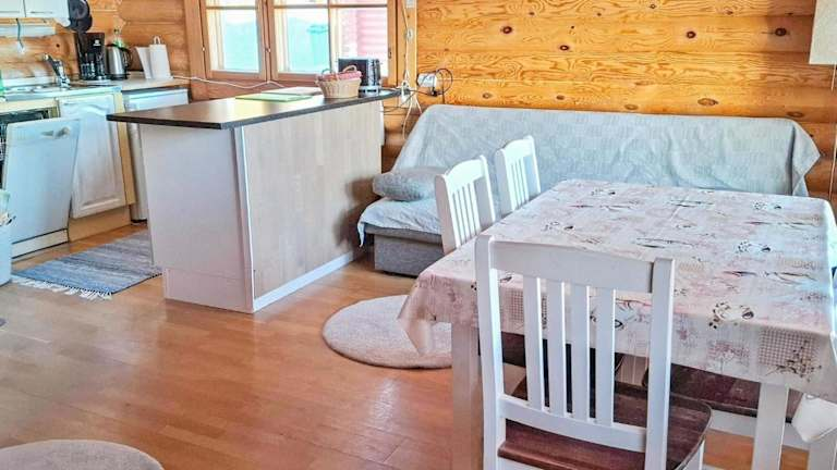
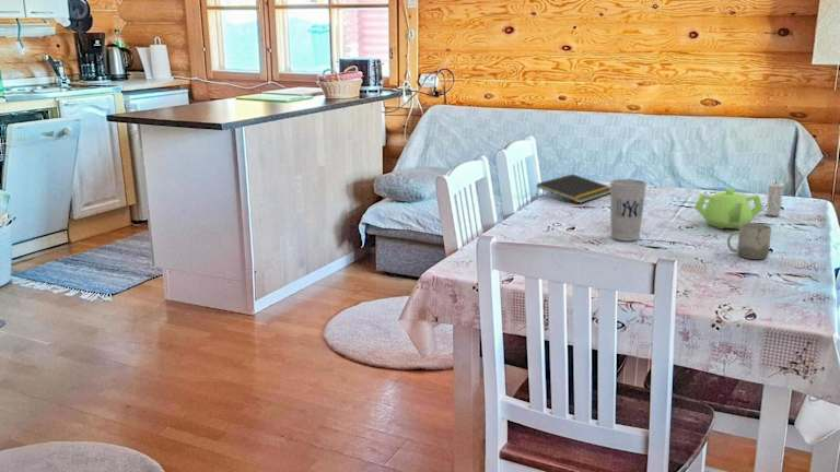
+ teapot [693,188,763,231]
+ cup [726,222,772,260]
+ candle [765,179,785,216]
+ cup [609,178,648,243]
+ notepad [535,173,610,204]
